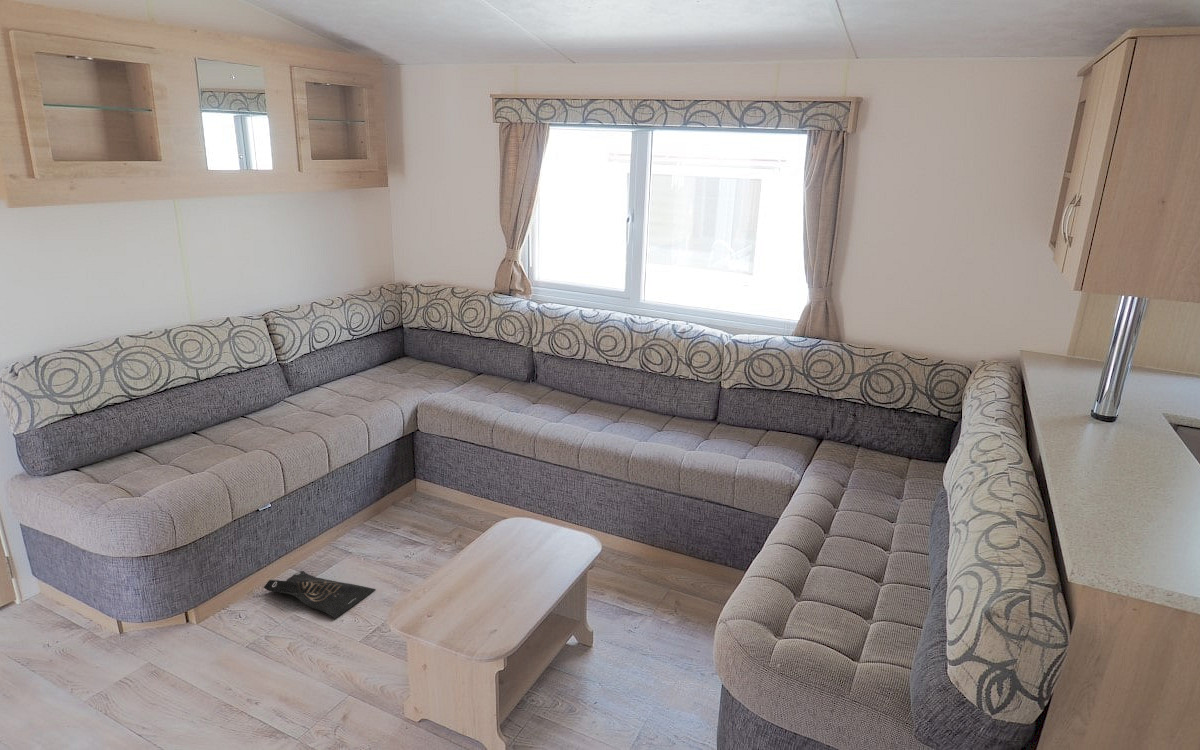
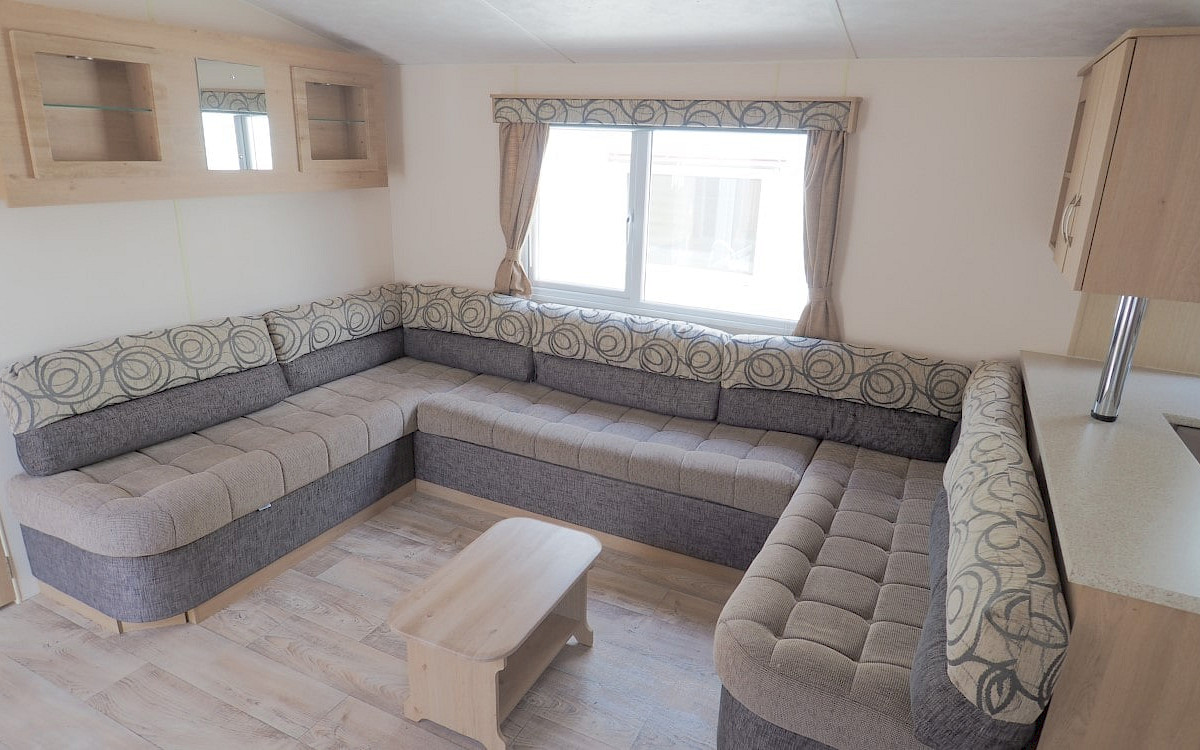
- bag [263,570,376,619]
